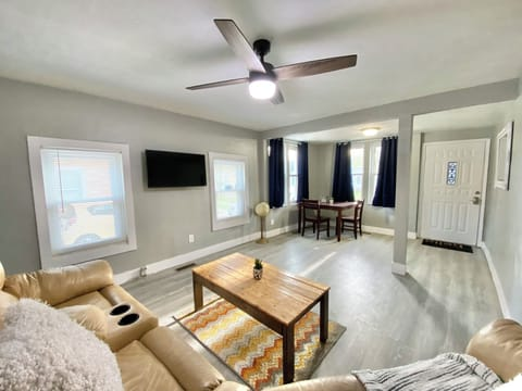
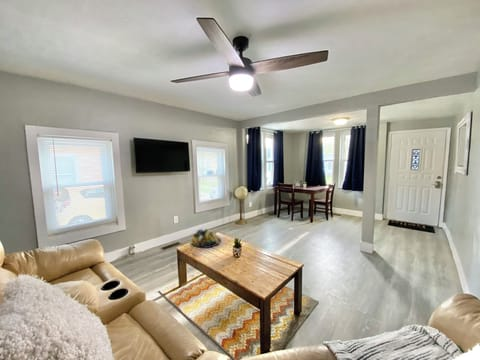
+ fruit bowl [190,228,222,249]
